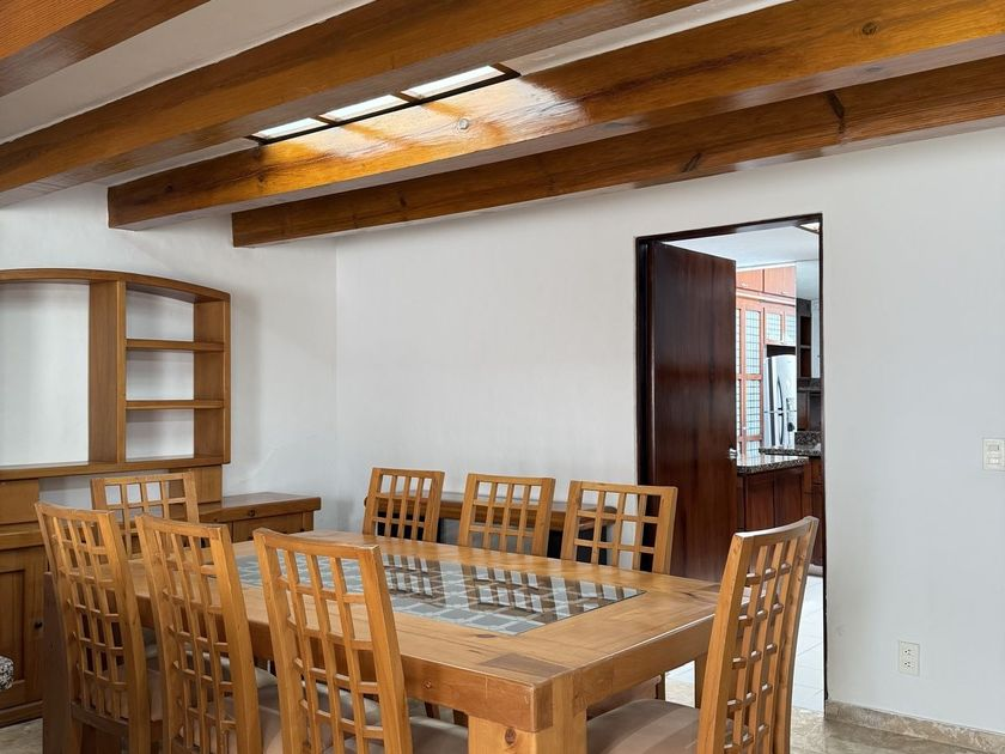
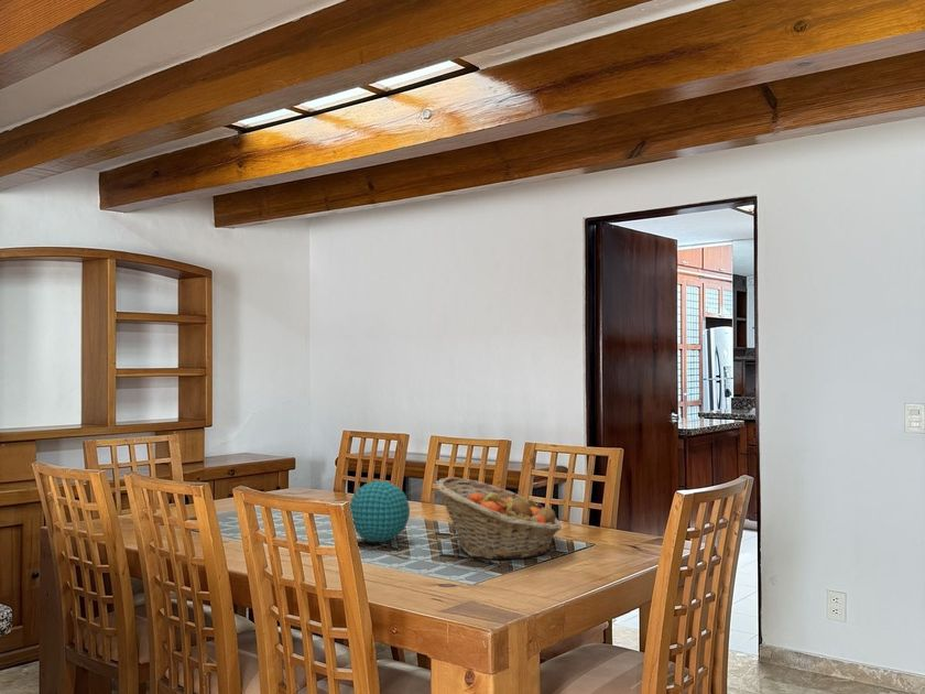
+ fruit basket [435,476,563,561]
+ decorative ball [349,479,411,543]
